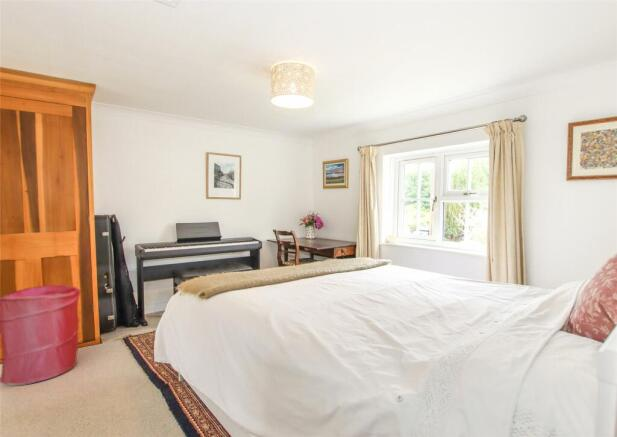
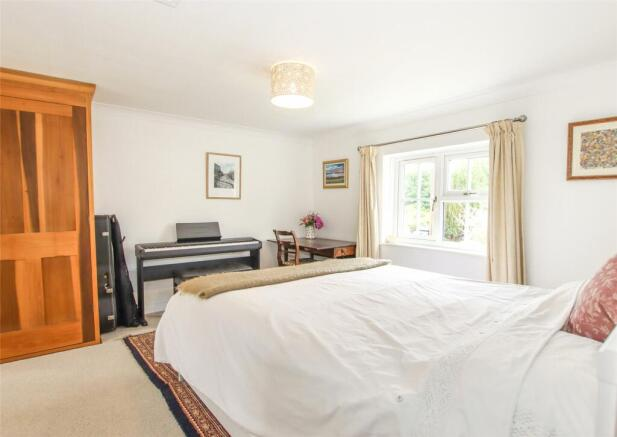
- laundry hamper [0,284,82,387]
